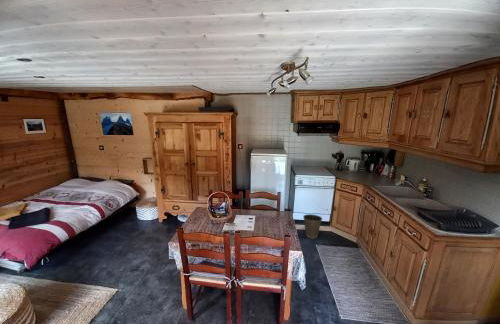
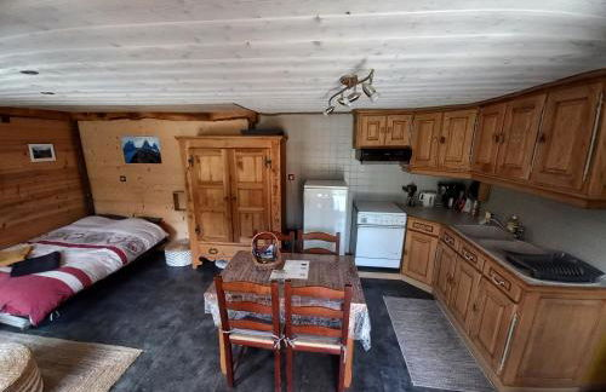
- waste basket [302,213,323,240]
